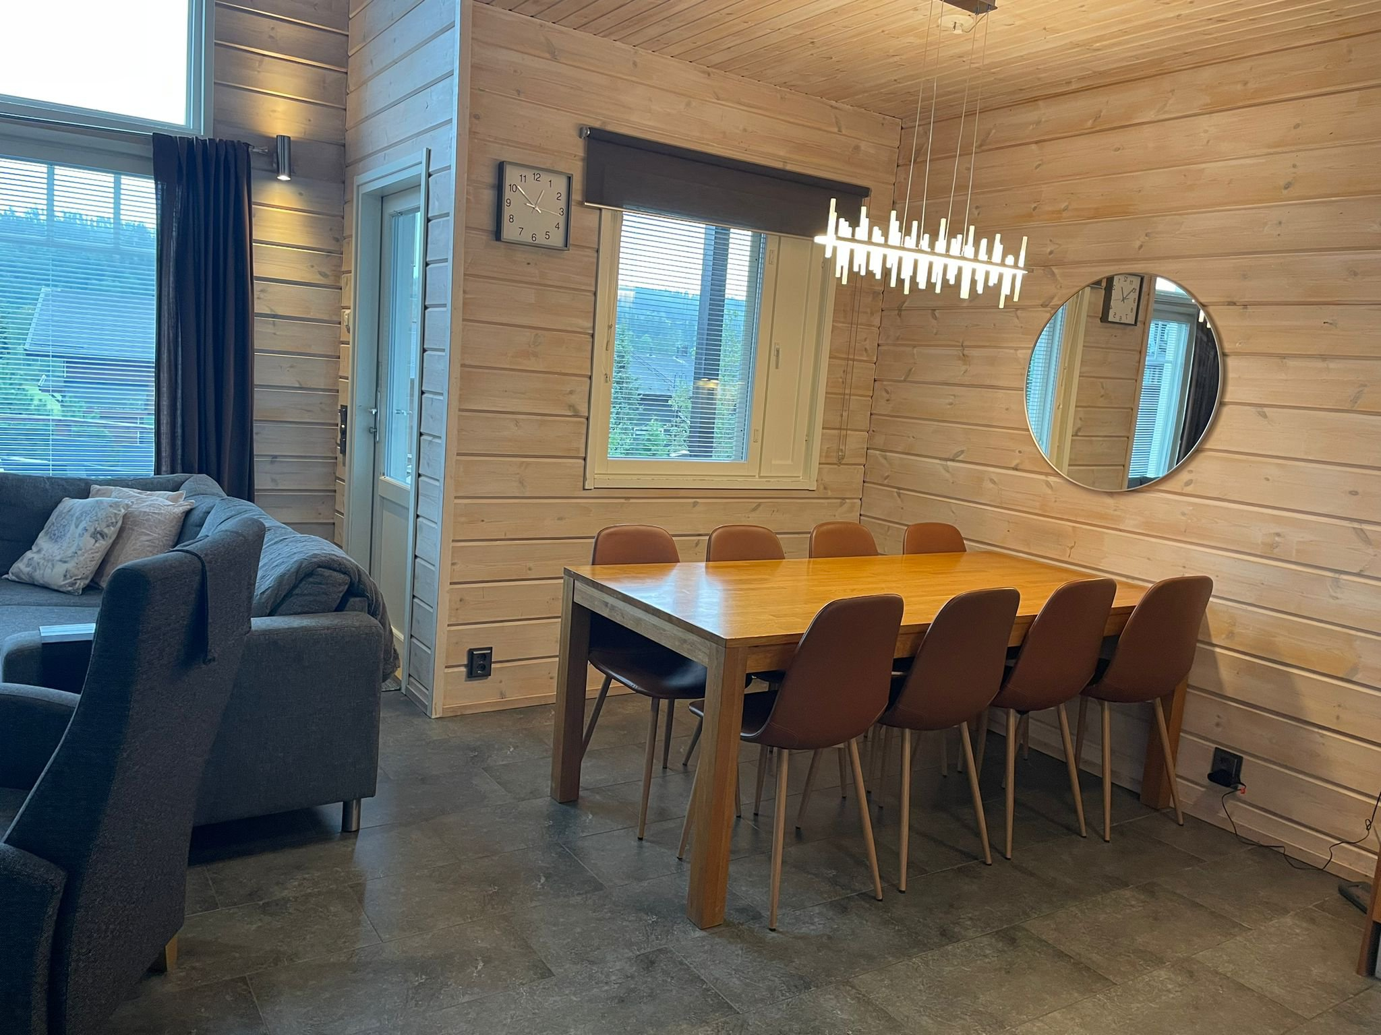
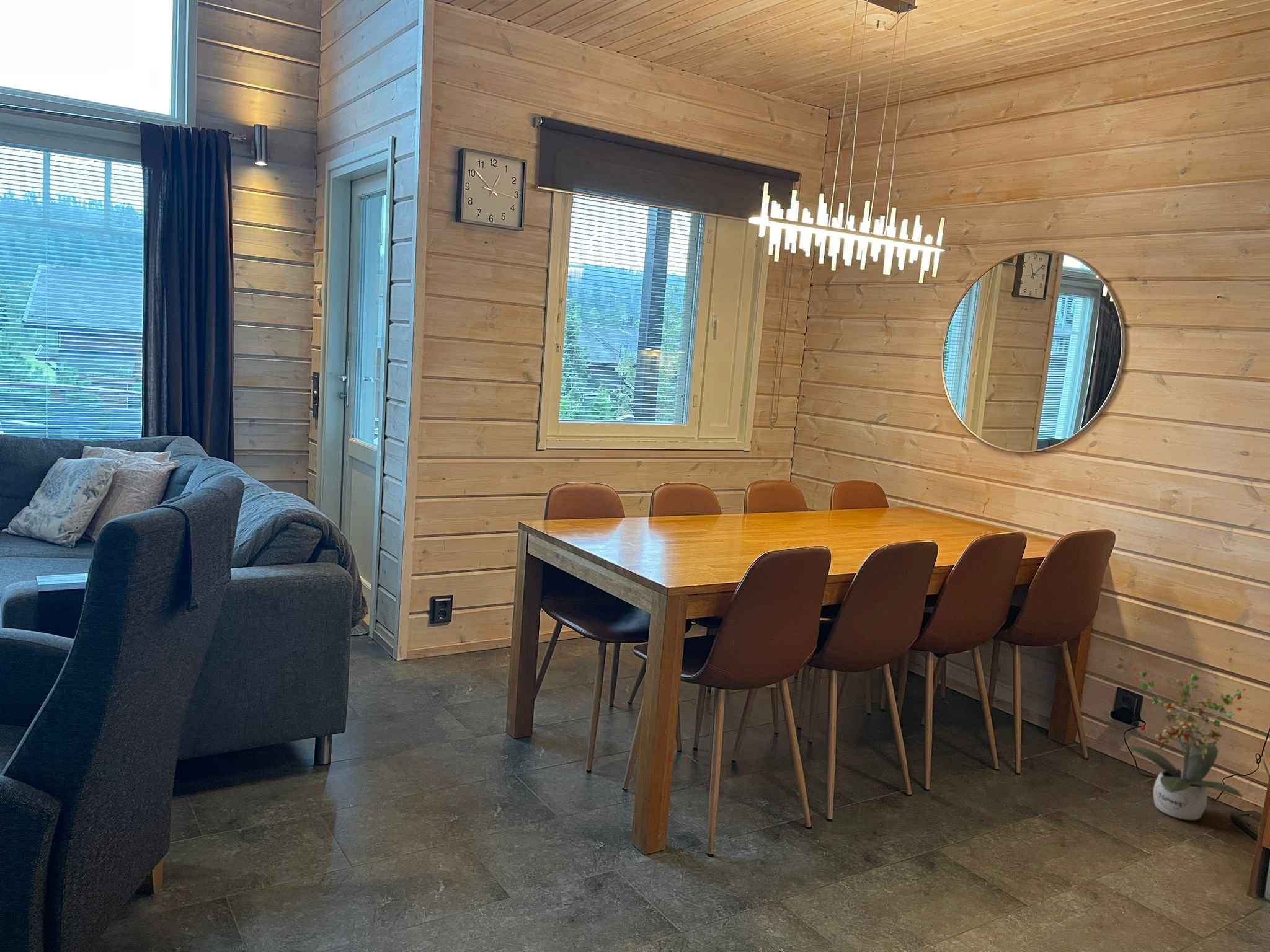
+ potted plant [1127,666,1250,821]
